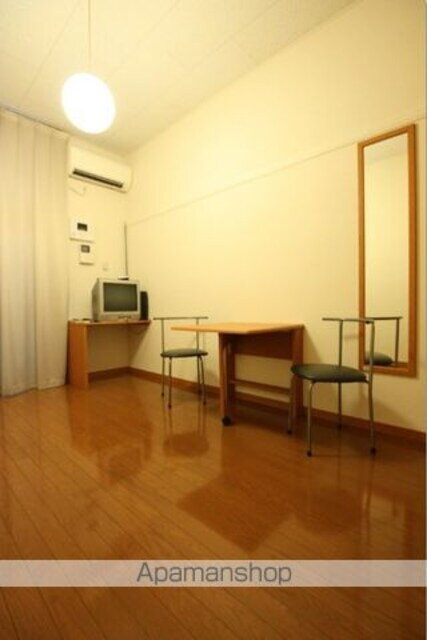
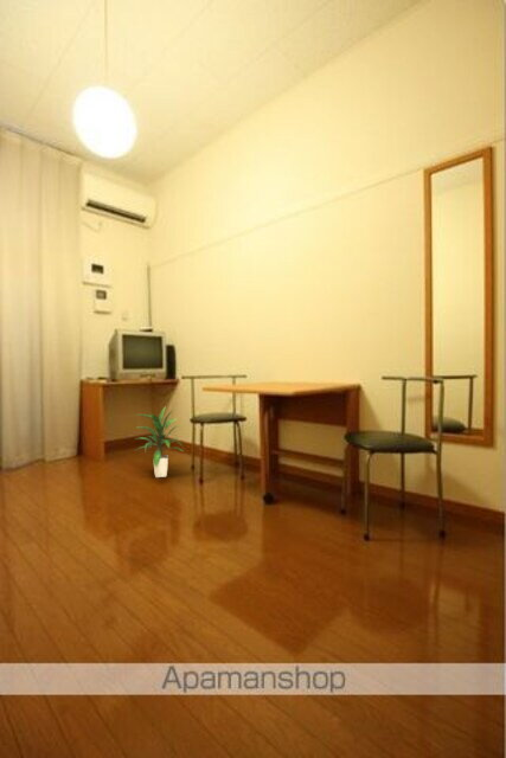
+ indoor plant [134,405,185,478]
